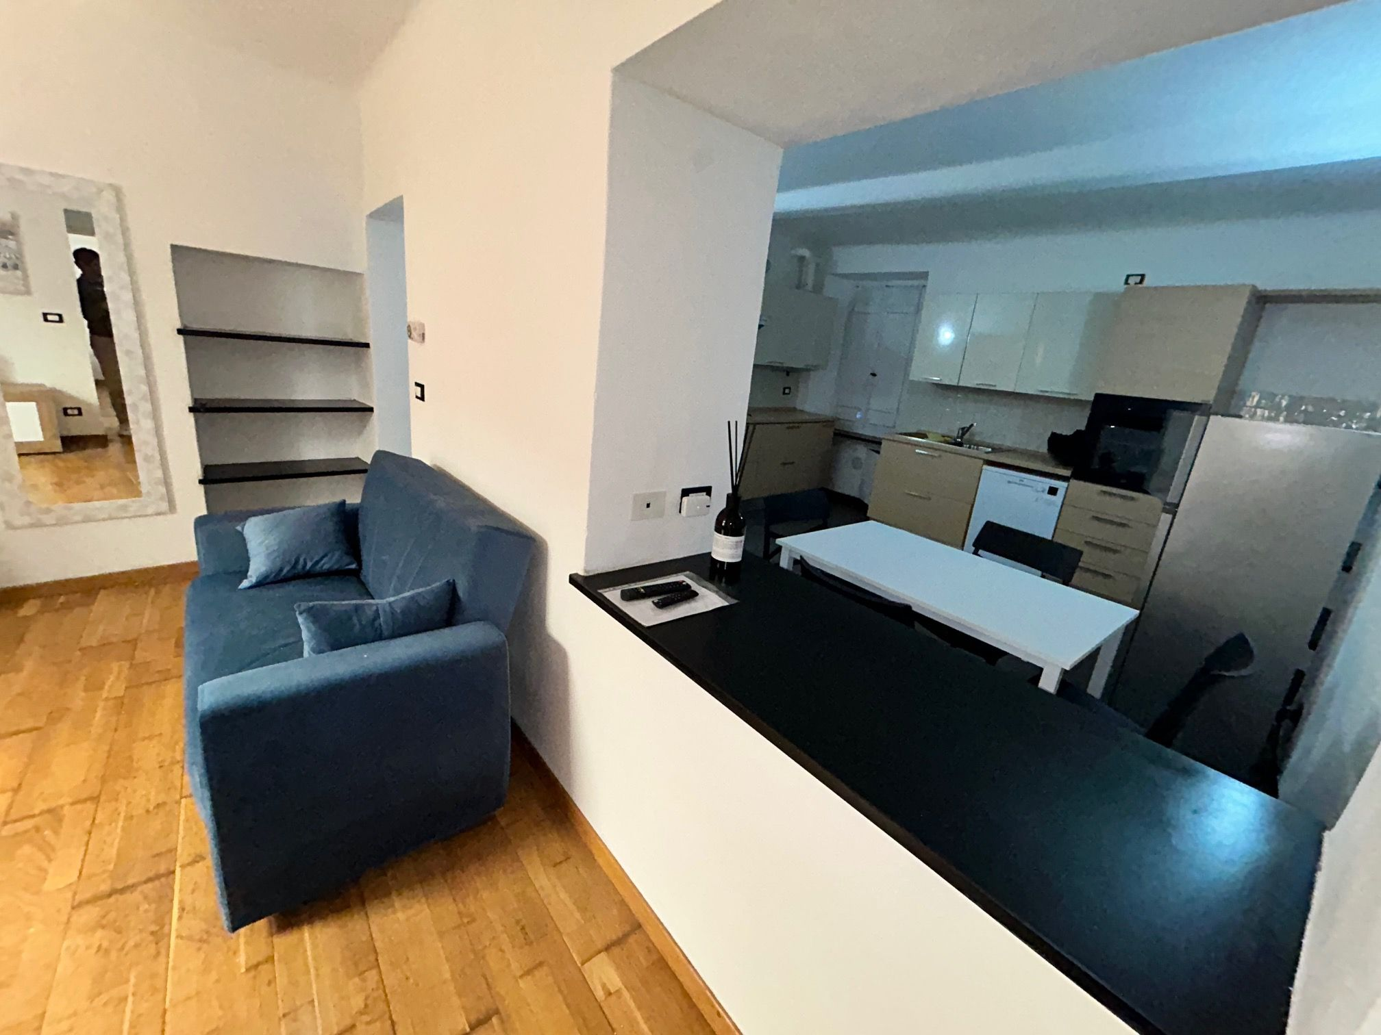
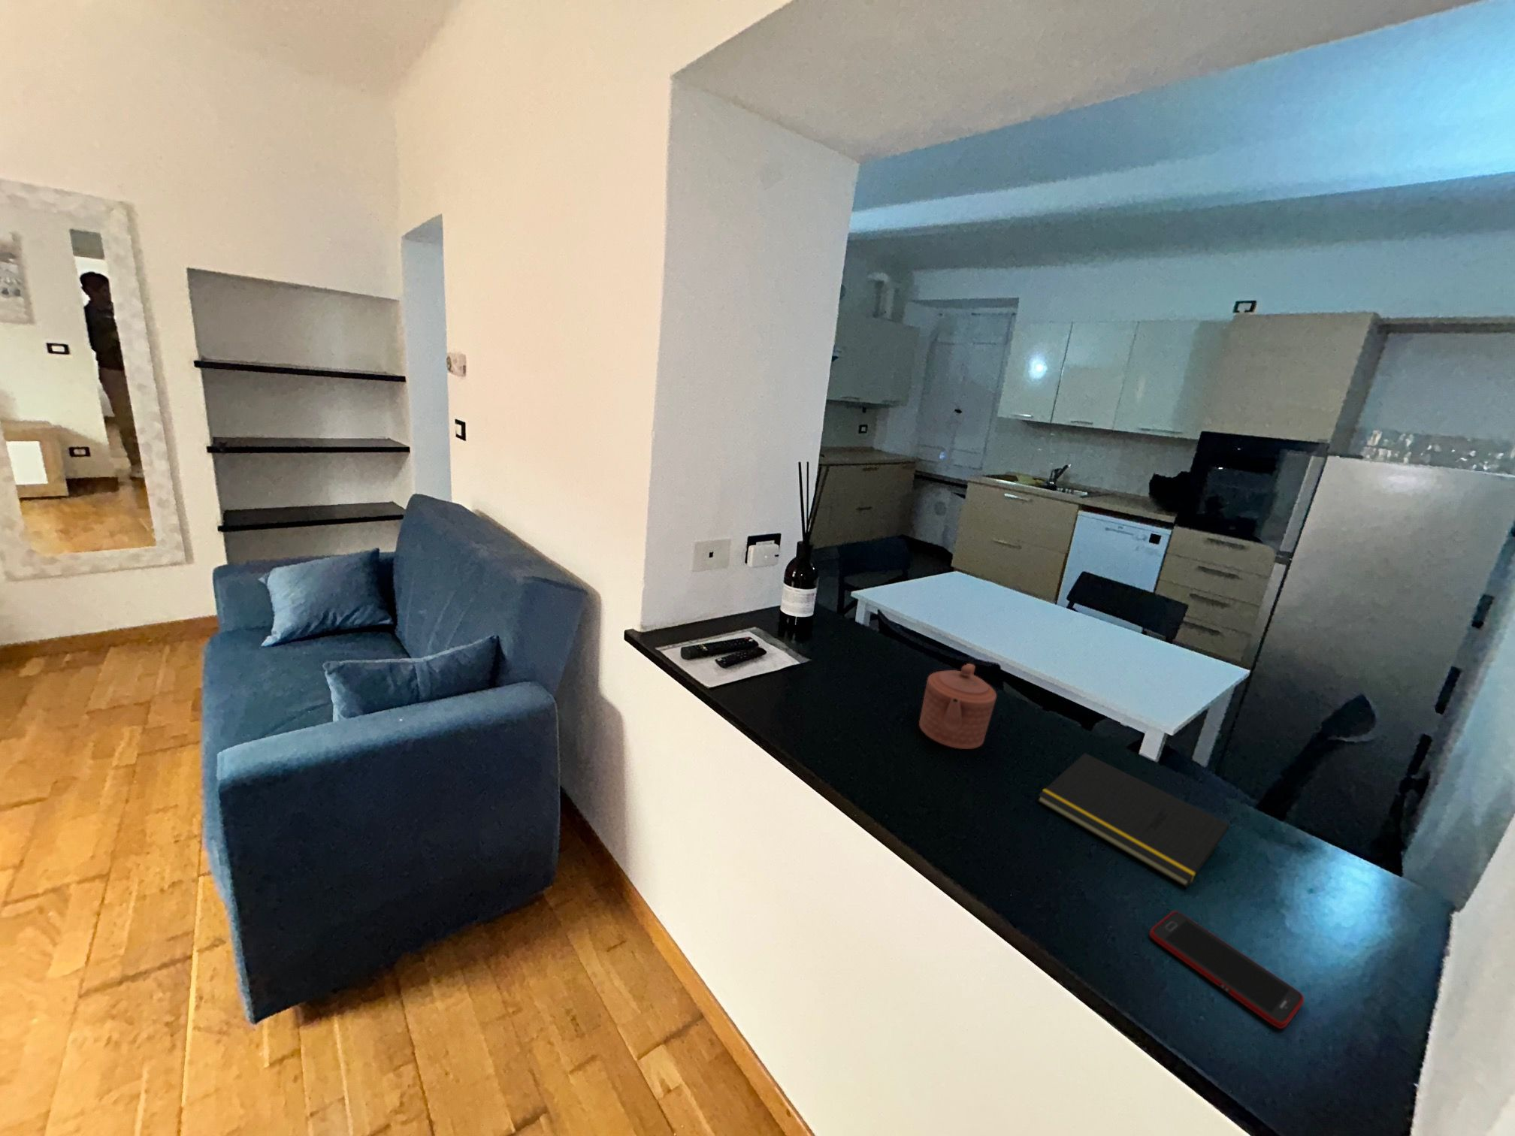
+ cell phone [1149,910,1305,1030]
+ notepad [1037,752,1231,888]
+ teapot [919,662,997,749]
